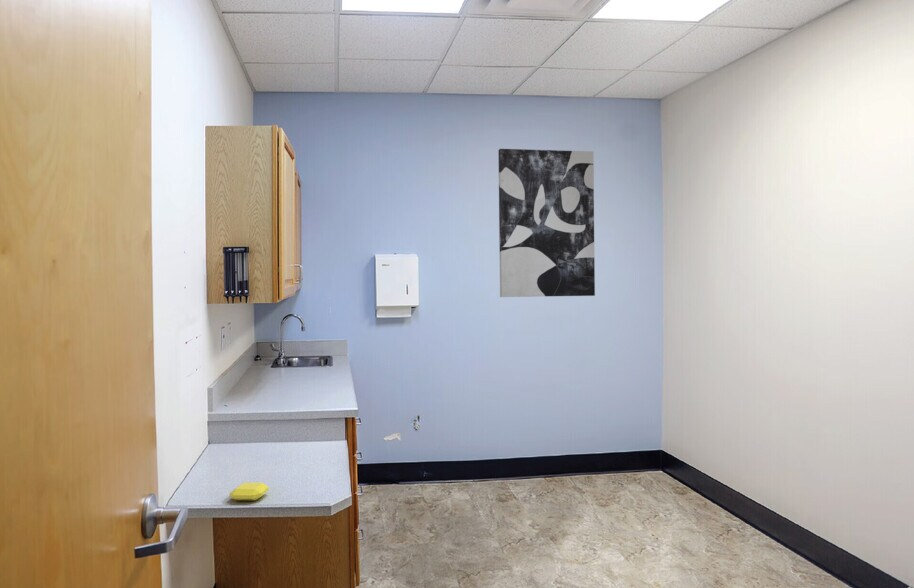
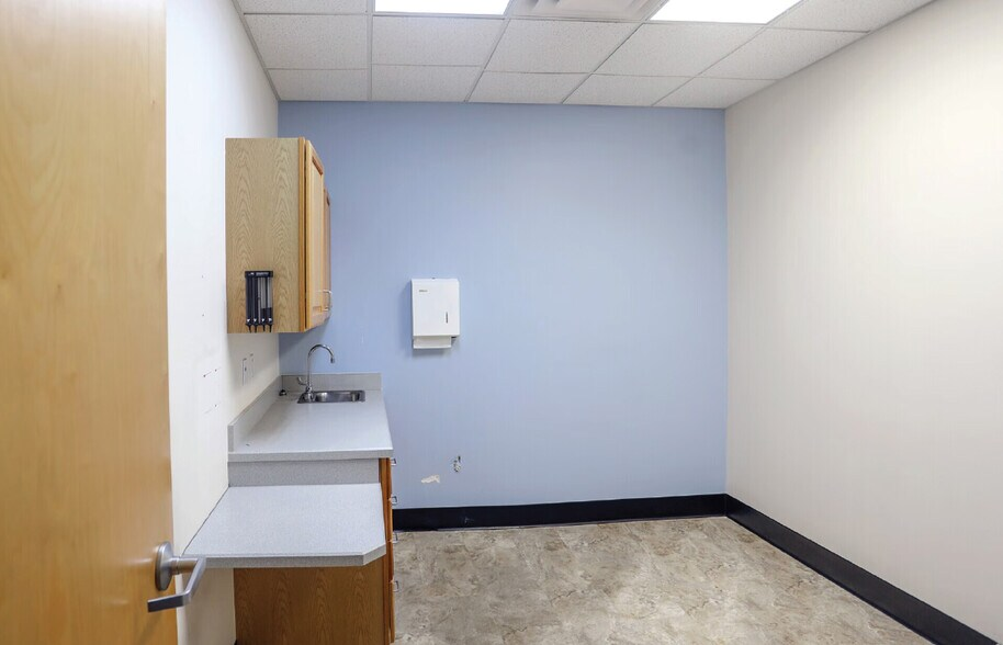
- soap bar [229,482,270,501]
- wall art [497,148,596,298]
